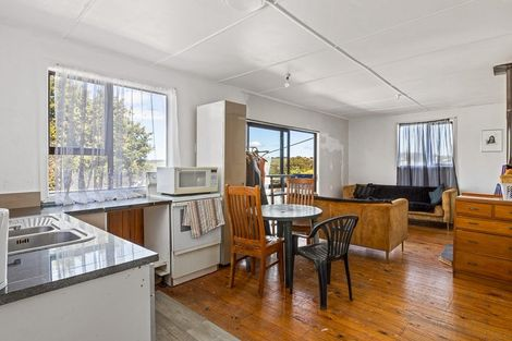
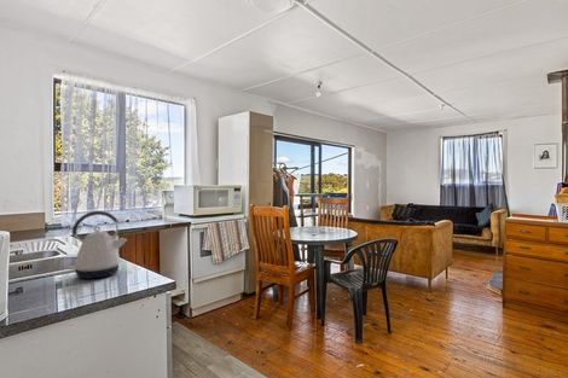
+ kettle [68,210,128,280]
